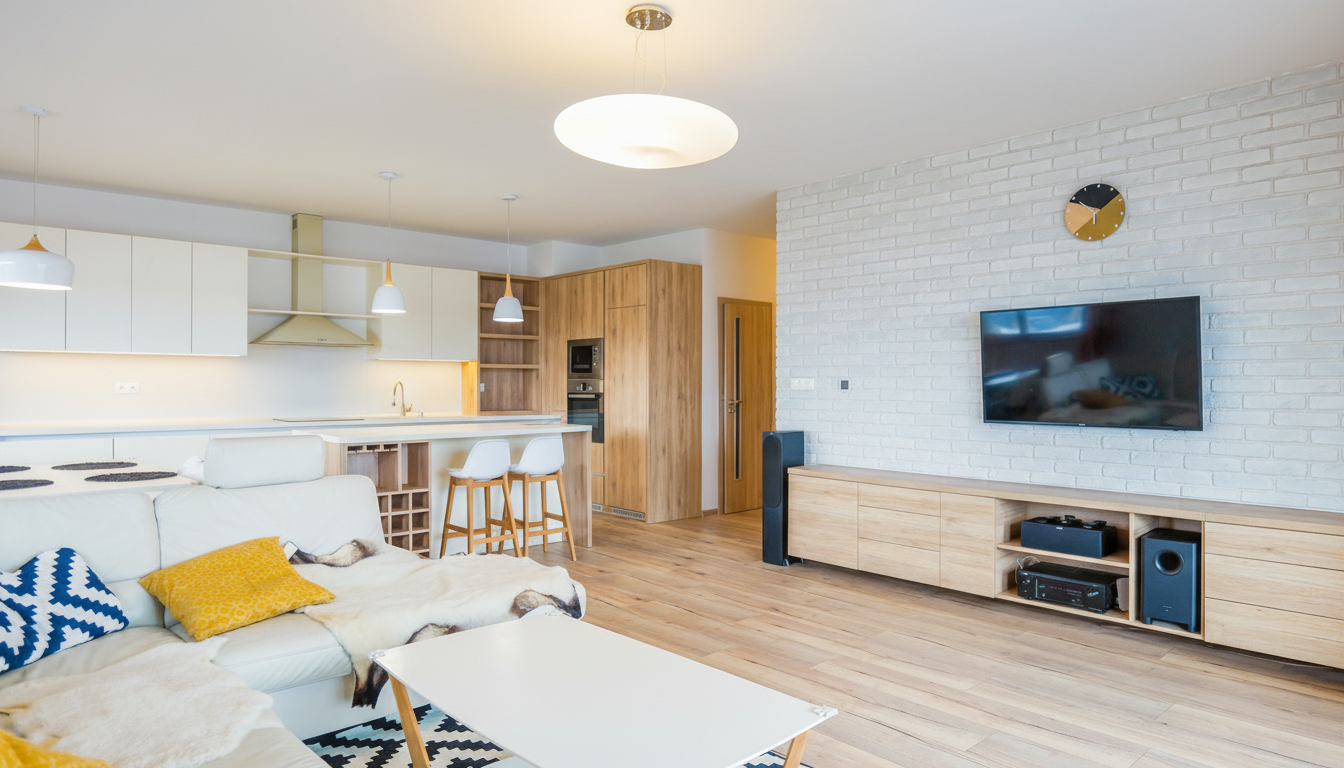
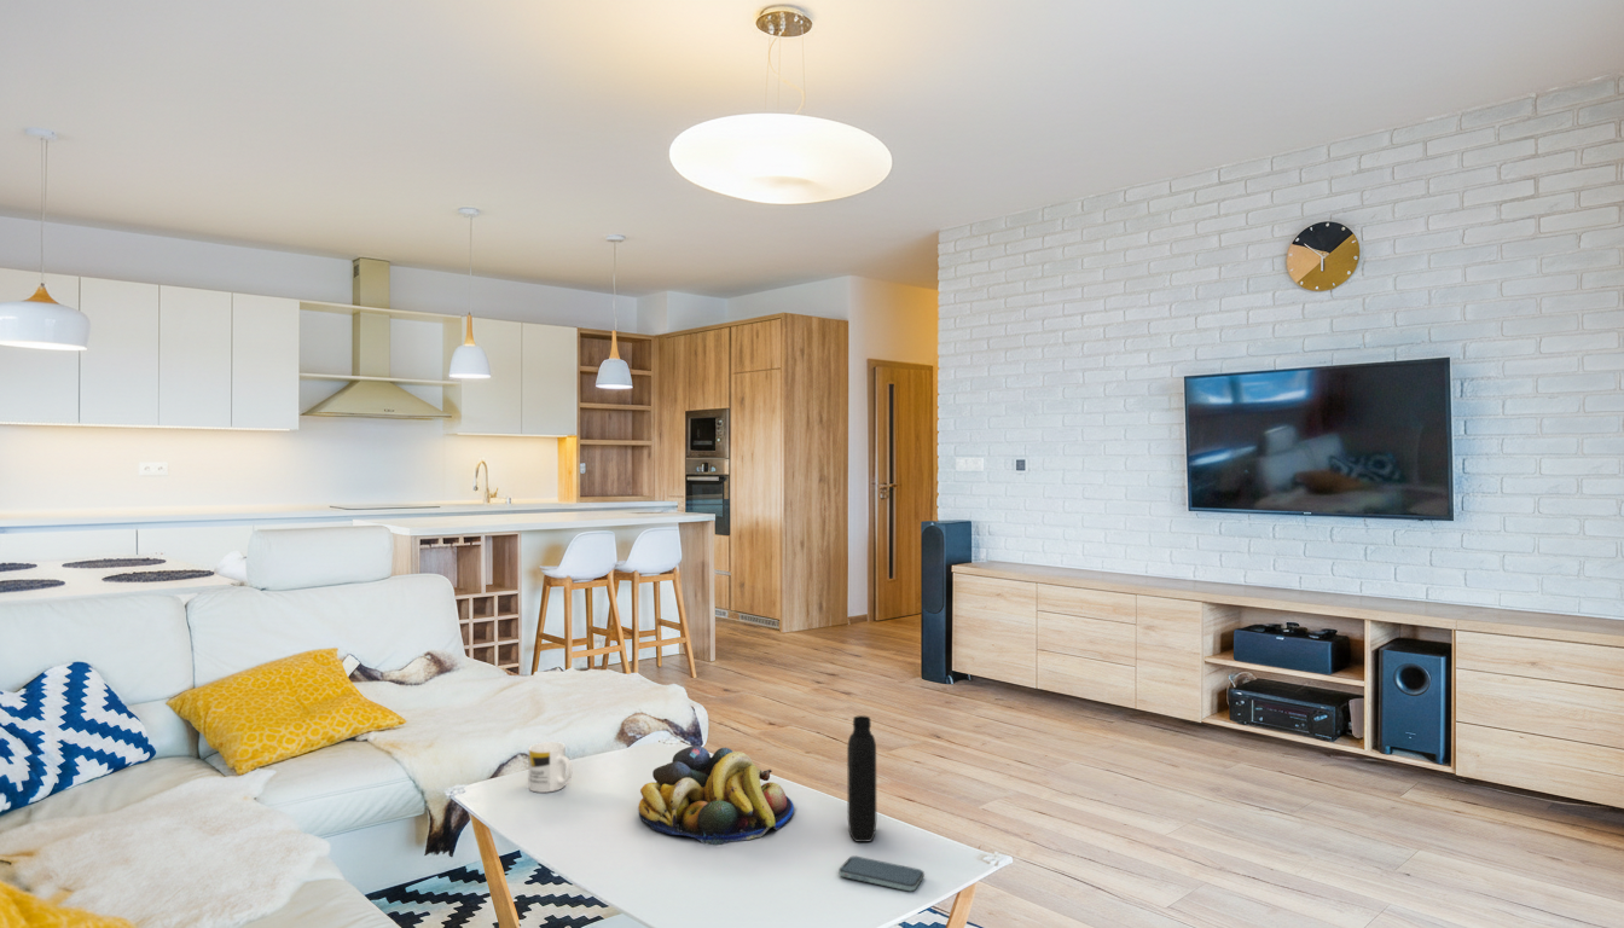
+ smartphone [837,854,926,892]
+ fruit bowl [637,744,795,846]
+ mug [528,741,573,794]
+ bottle [846,714,877,843]
